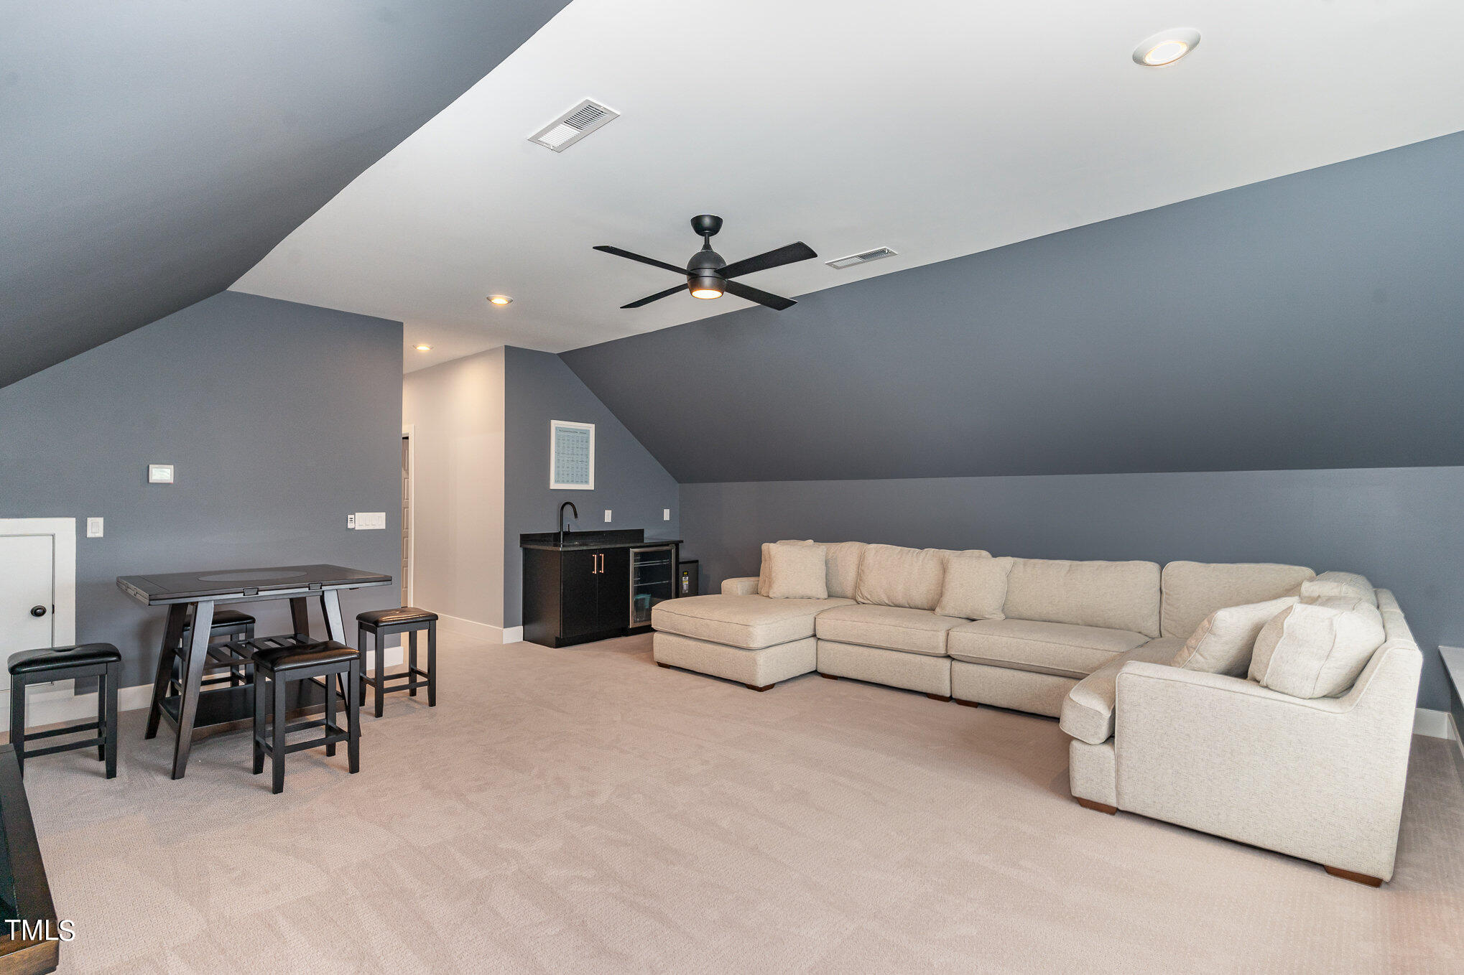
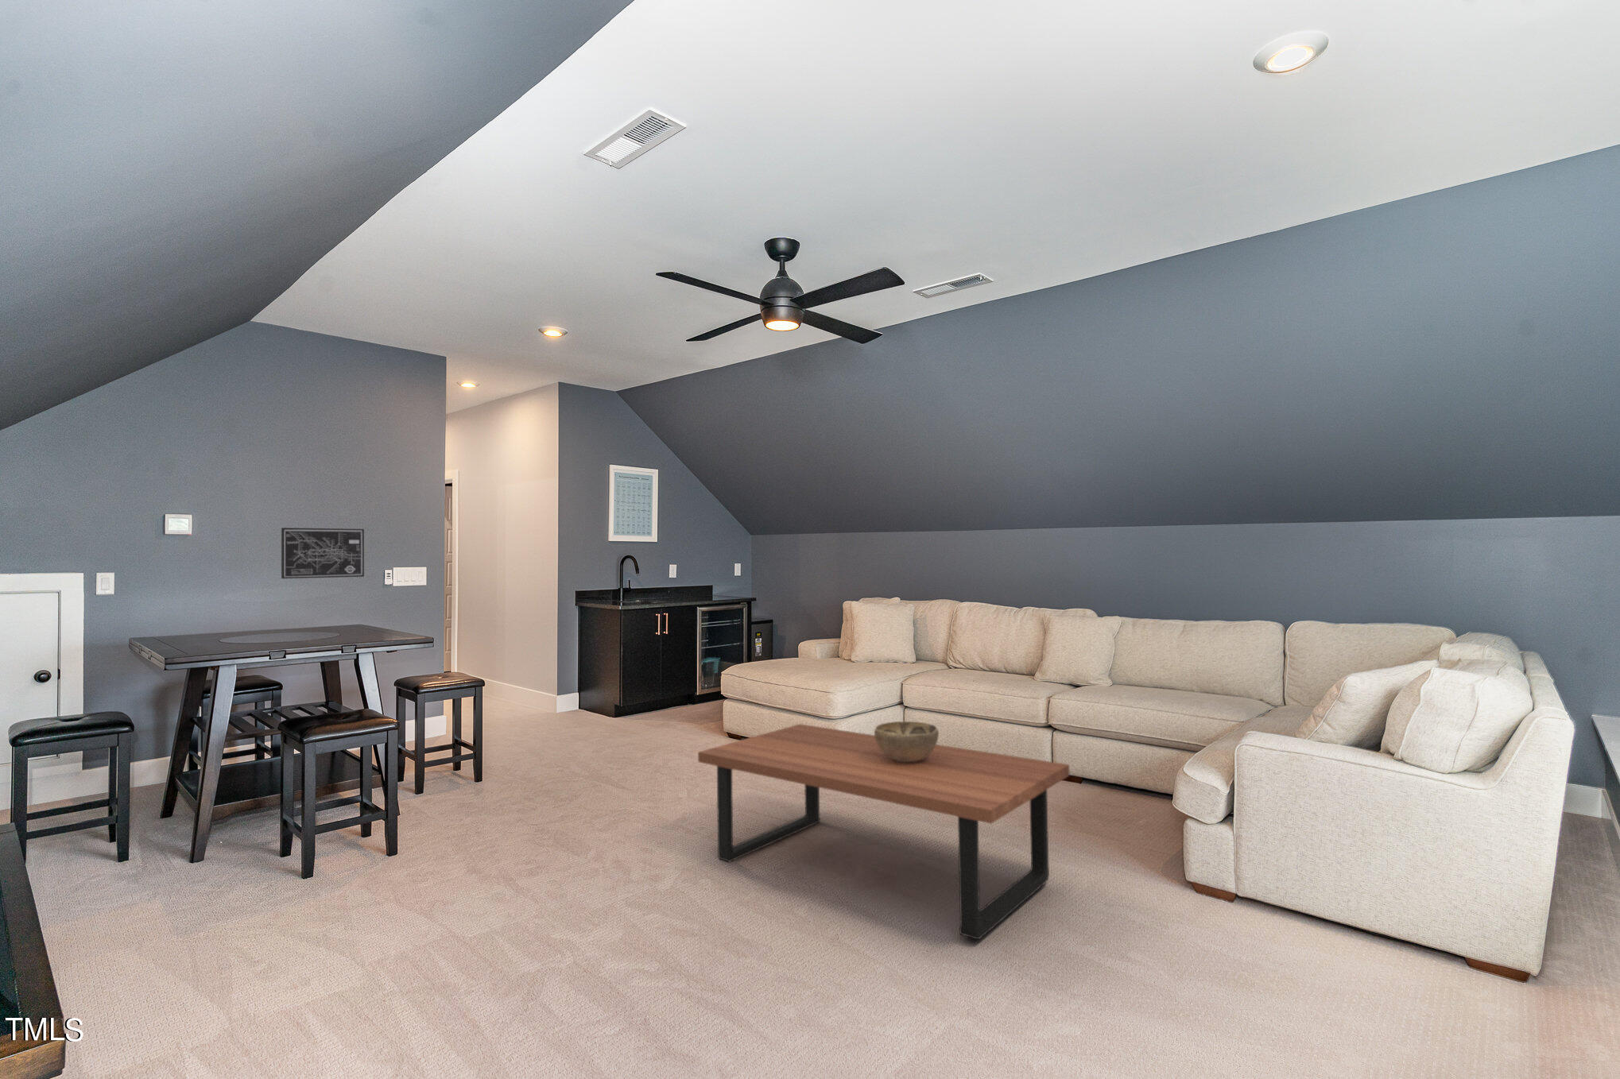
+ coffee table [697,723,1070,941]
+ decorative bowl [873,720,939,762]
+ wall art [281,526,365,579]
